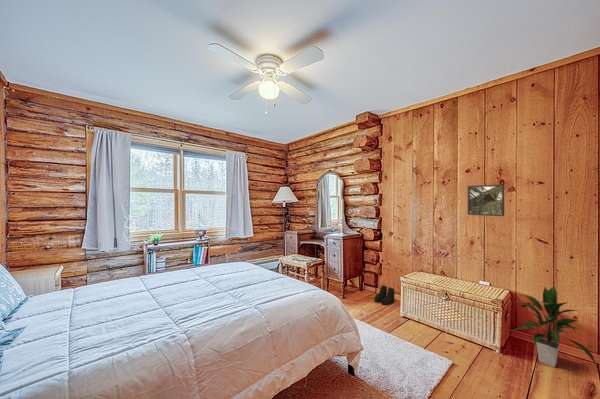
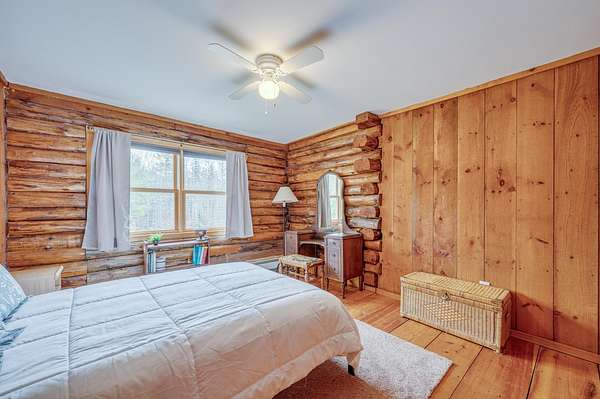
- indoor plant [513,285,598,368]
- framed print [467,184,505,217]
- boots [373,284,395,306]
